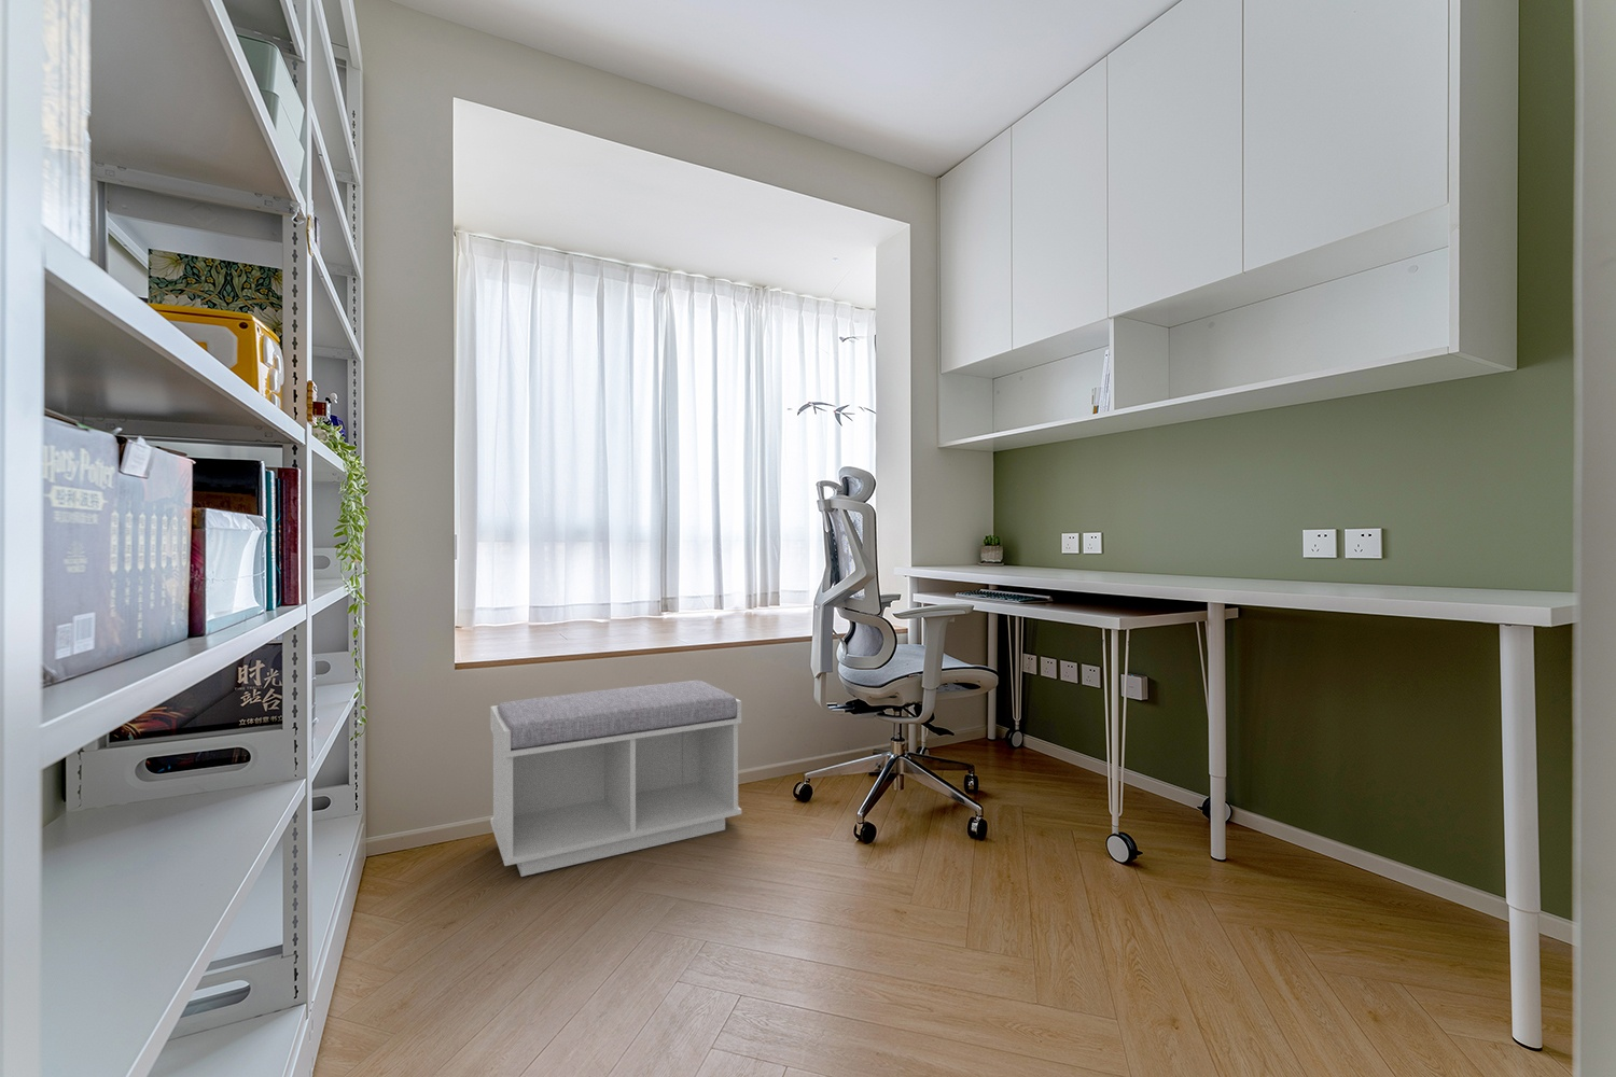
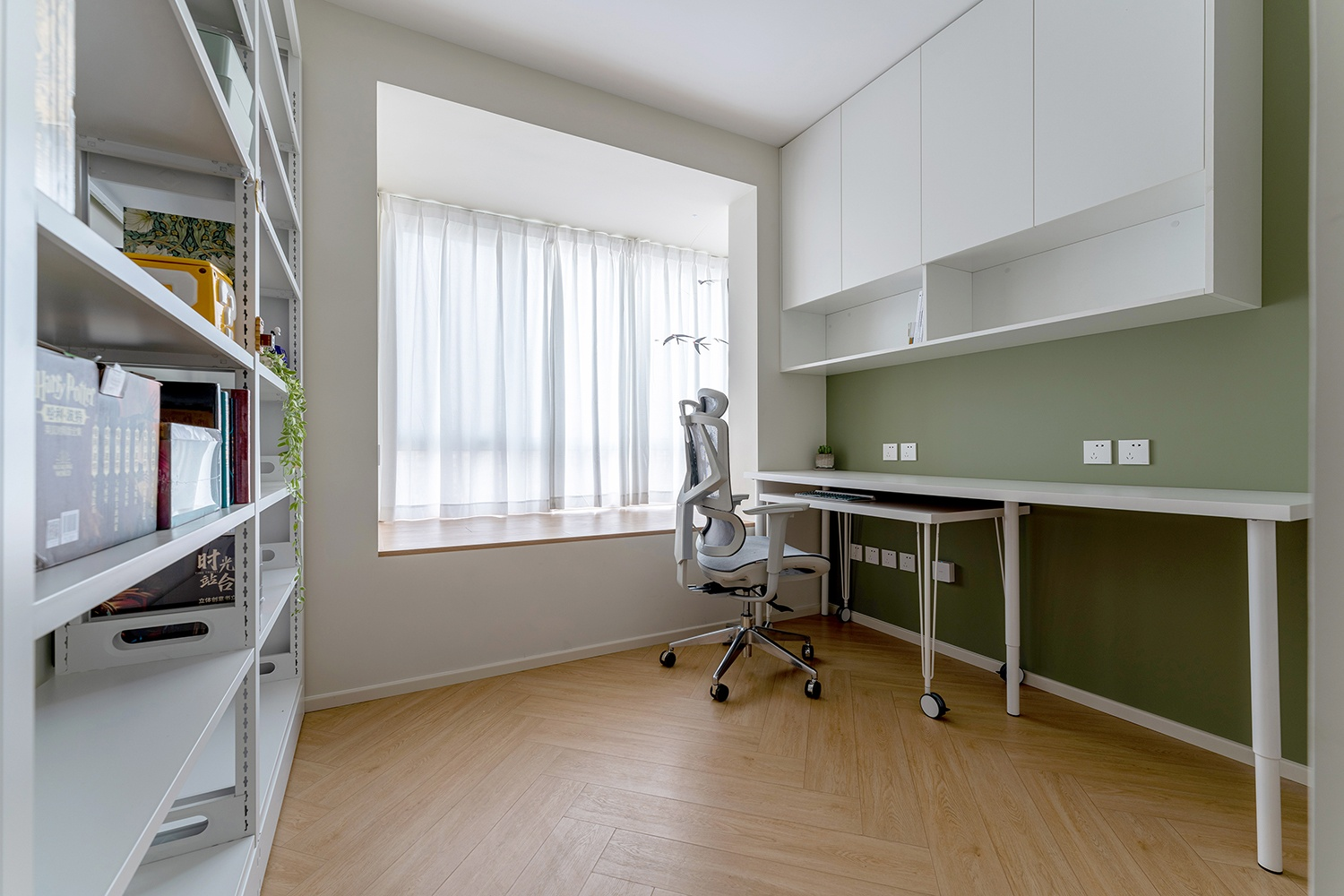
- bench [489,679,743,877]
